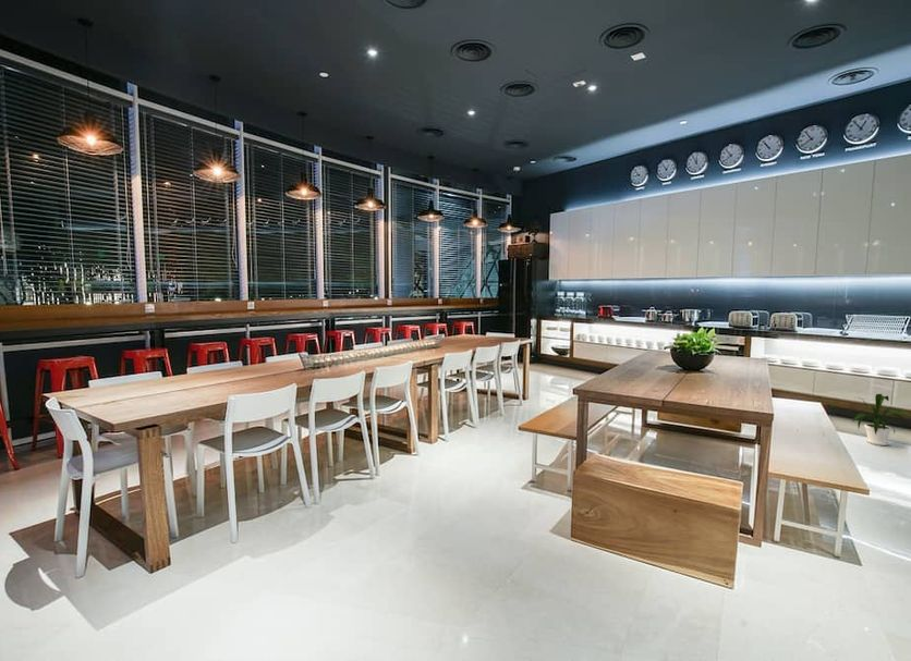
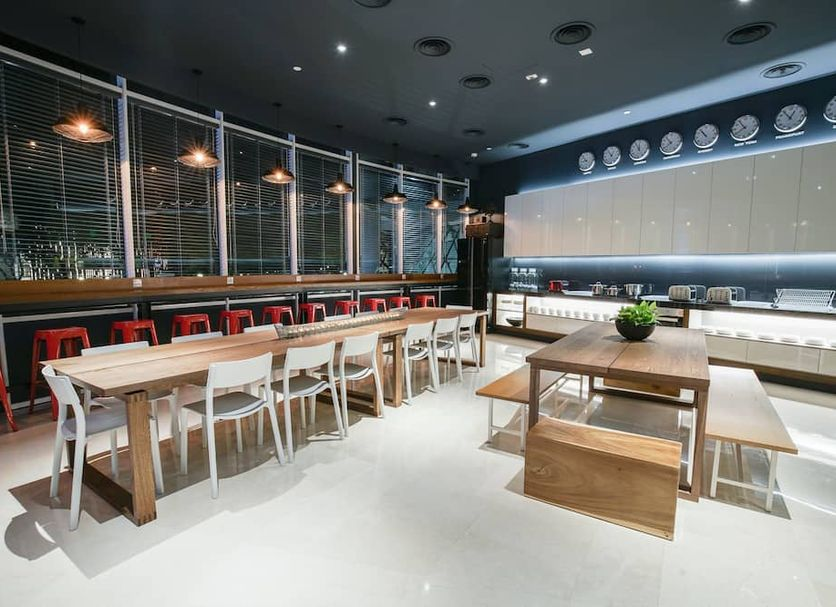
- house plant [851,393,911,446]
